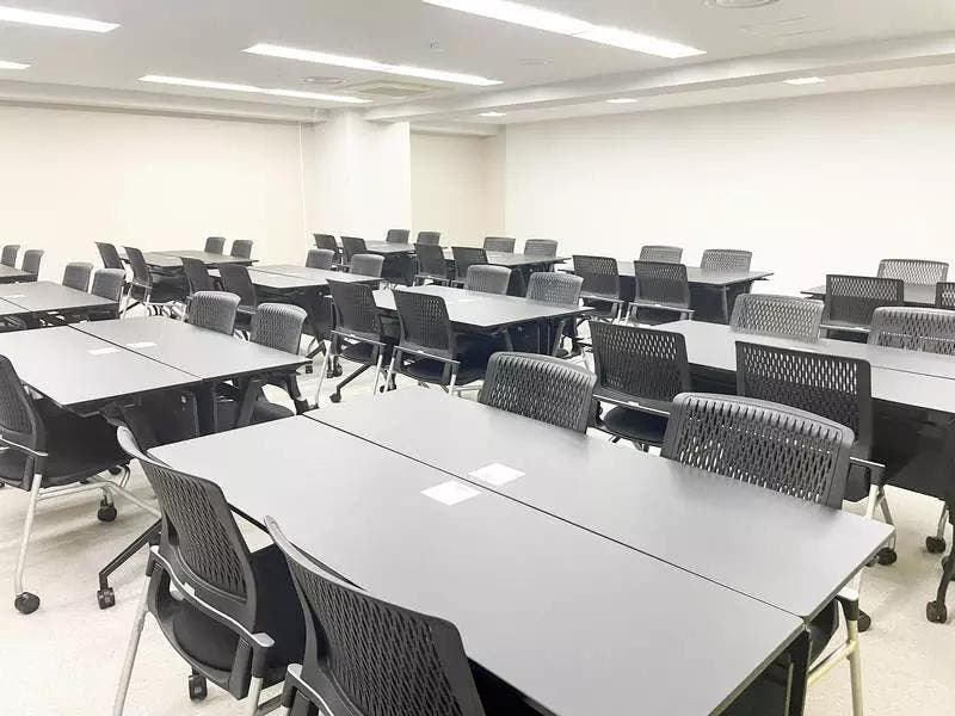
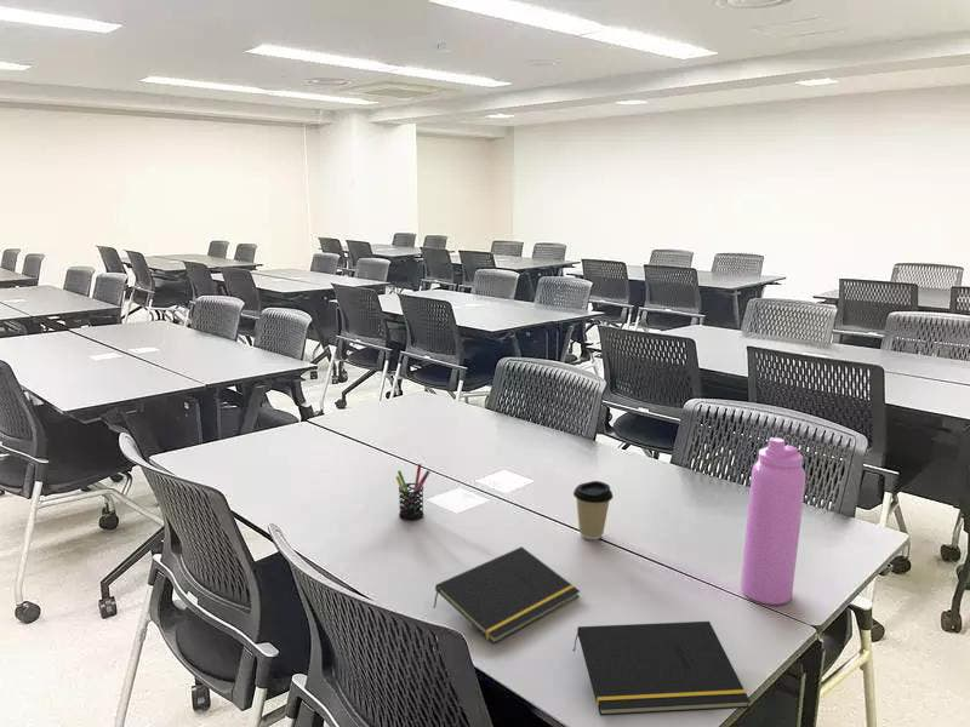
+ coffee cup [572,480,614,540]
+ pen holder [395,463,432,521]
+ notepad [433,545,581,645]
+ water bottle [740,436,808,606]
+ notepad [572,620,752,717]
